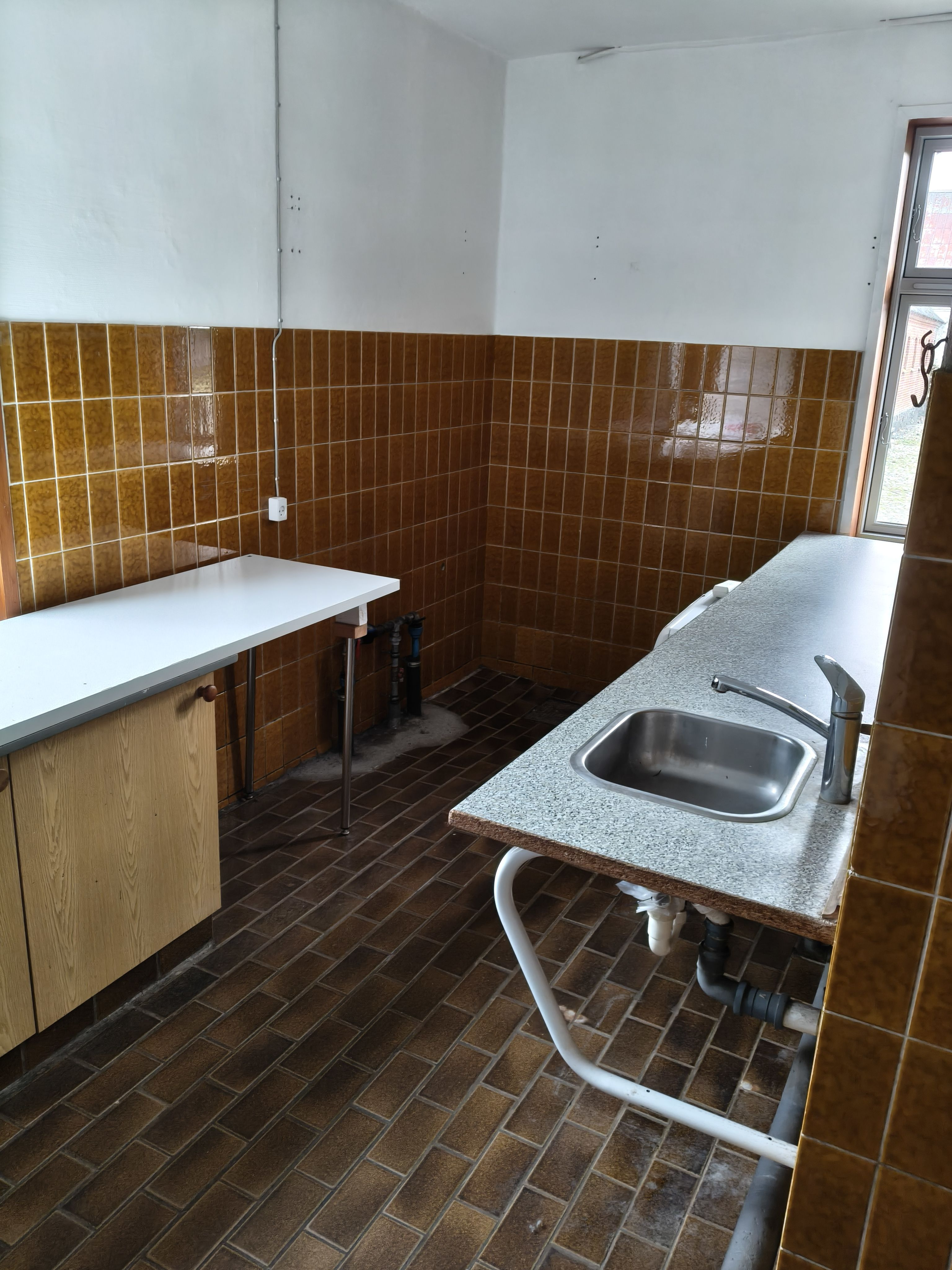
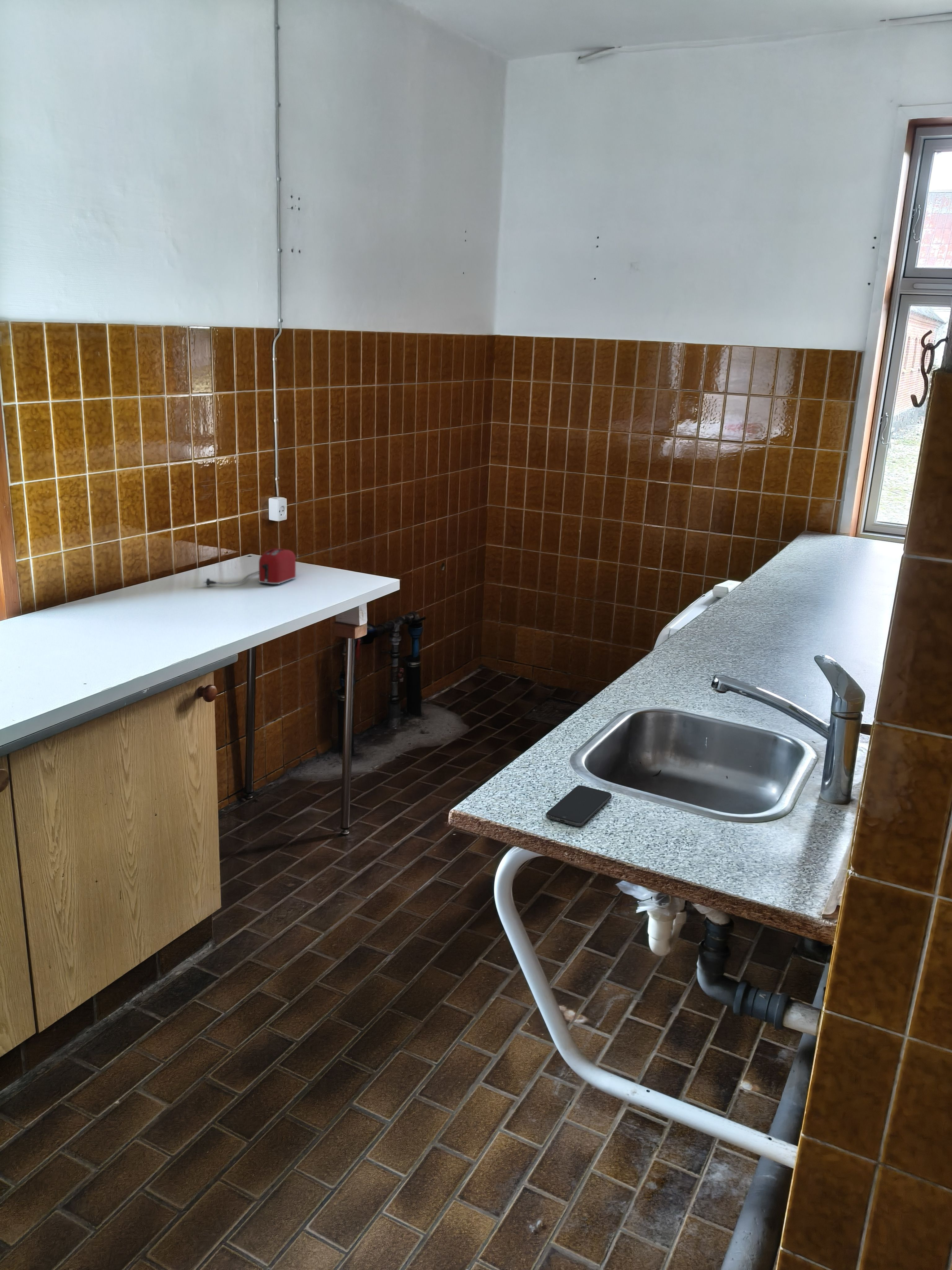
+ toaster [202,548,296,587]
+ smartphone [546,785,612,827]
